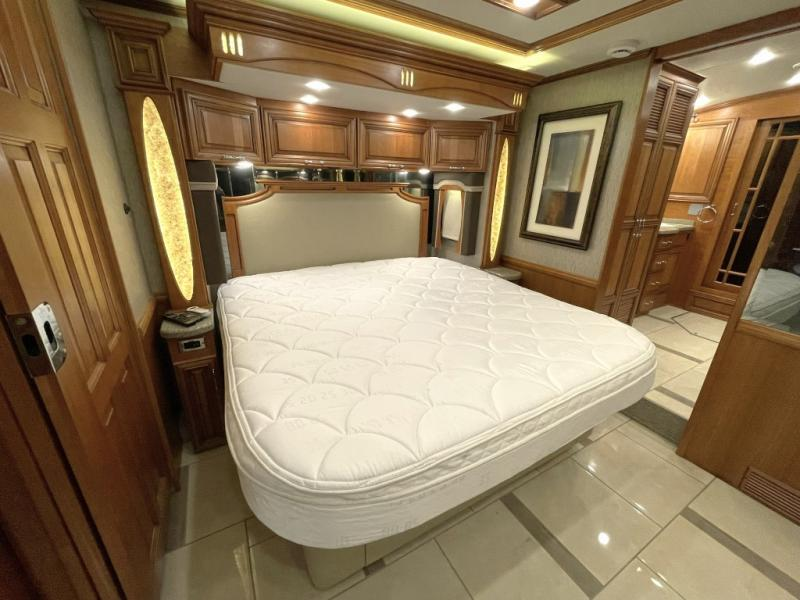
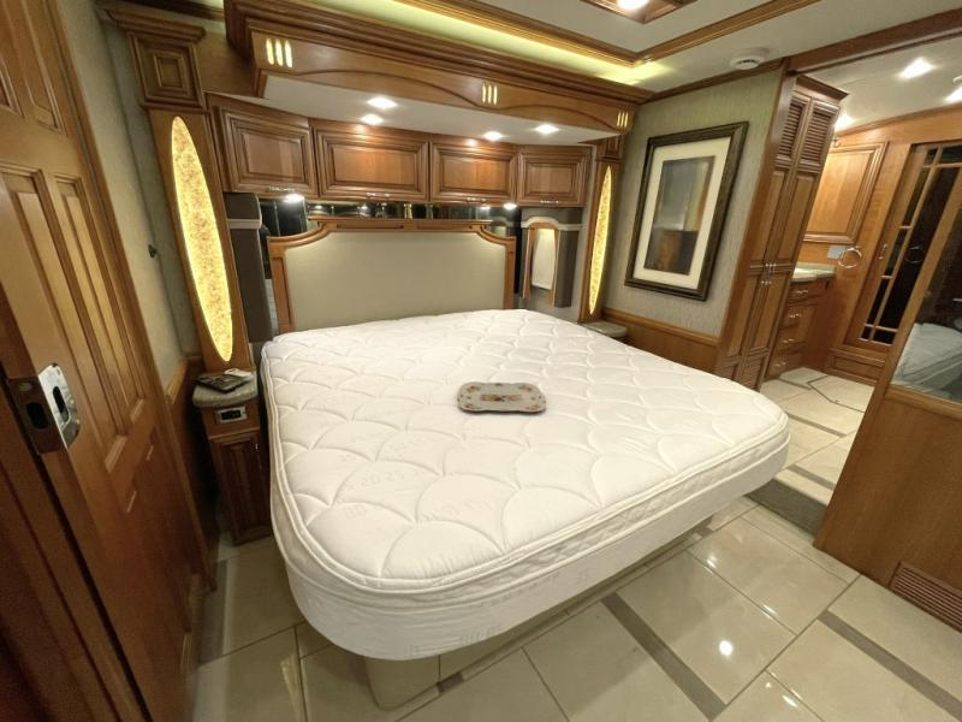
+ serving tray [456,380,547,413]
